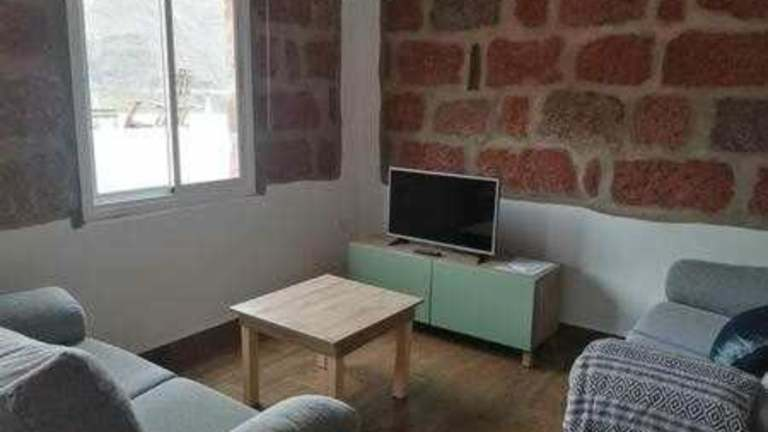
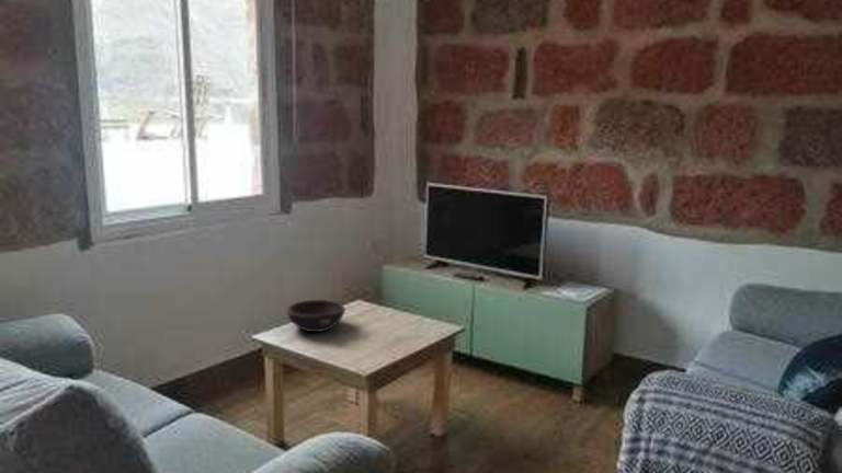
+ bowl [286,299,346,333]
